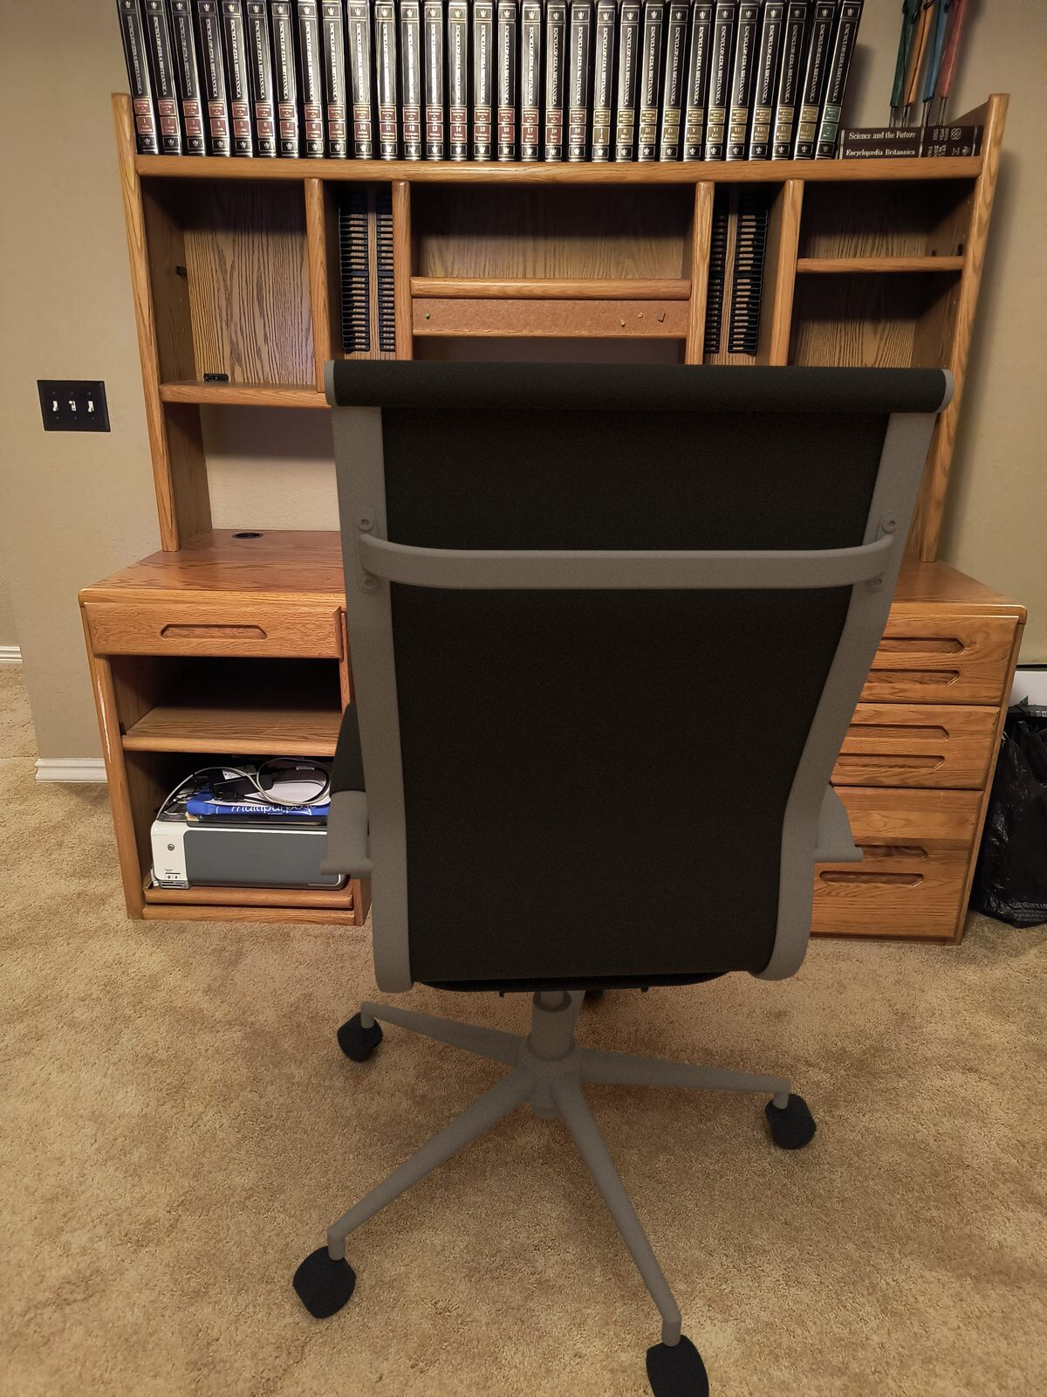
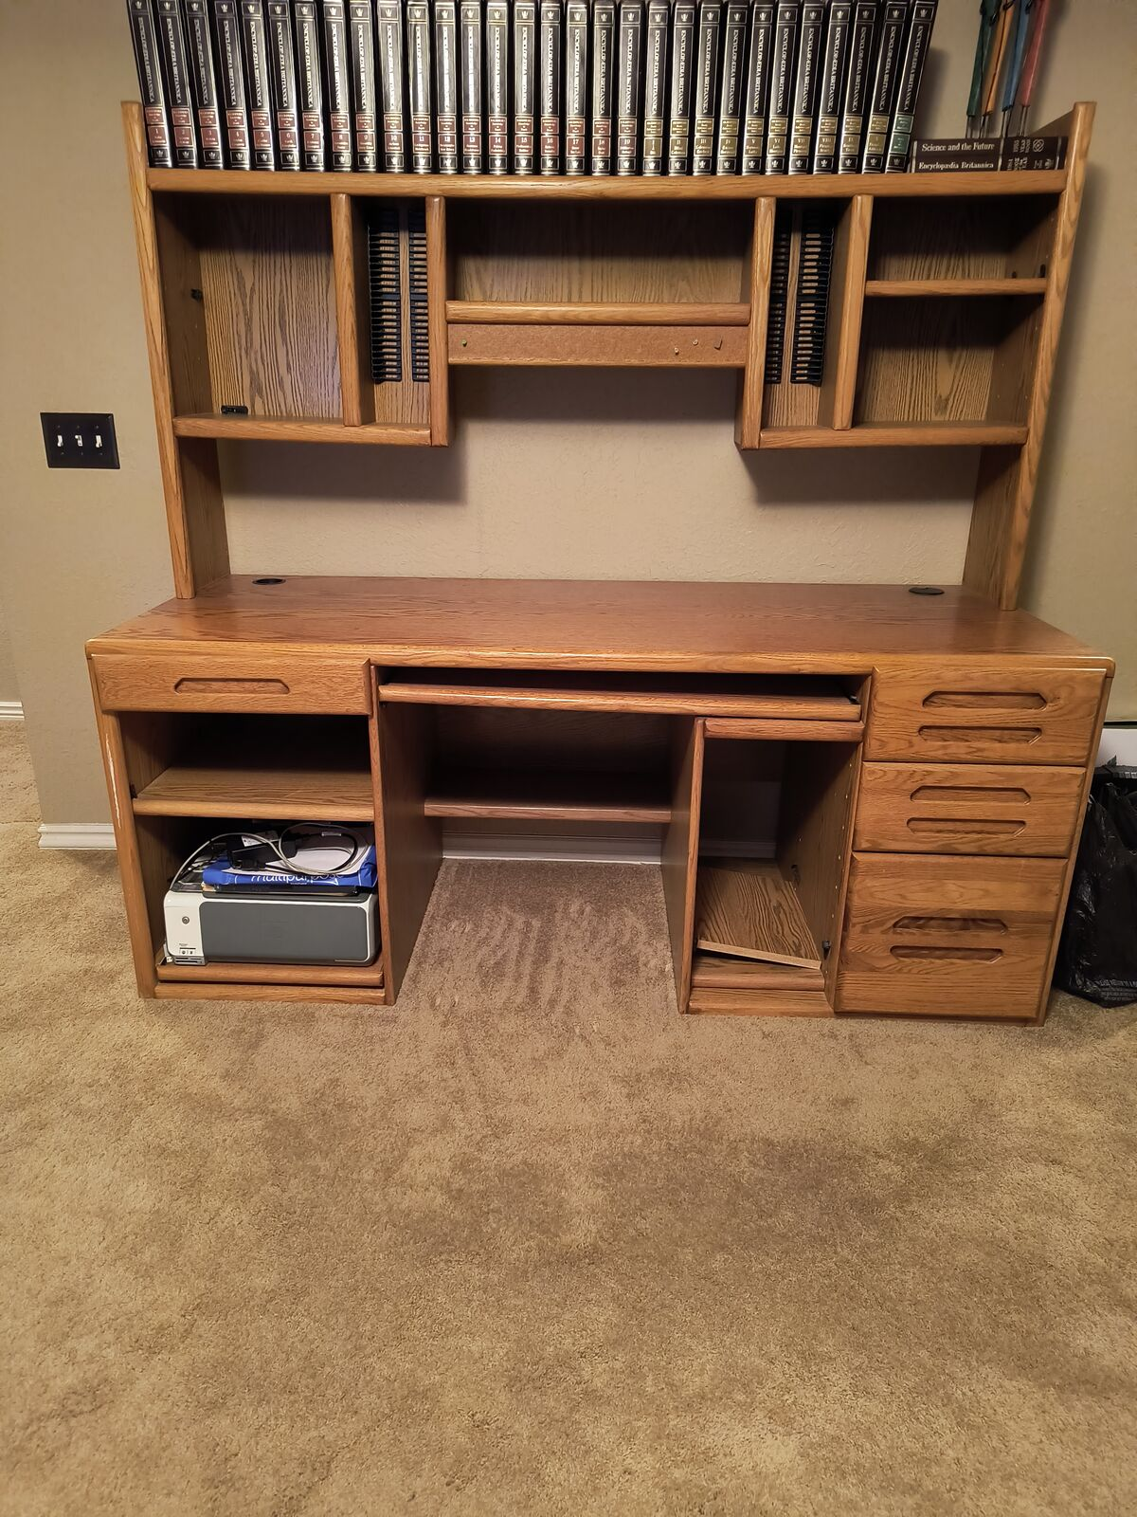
- office chair [291,358,956,1397]
